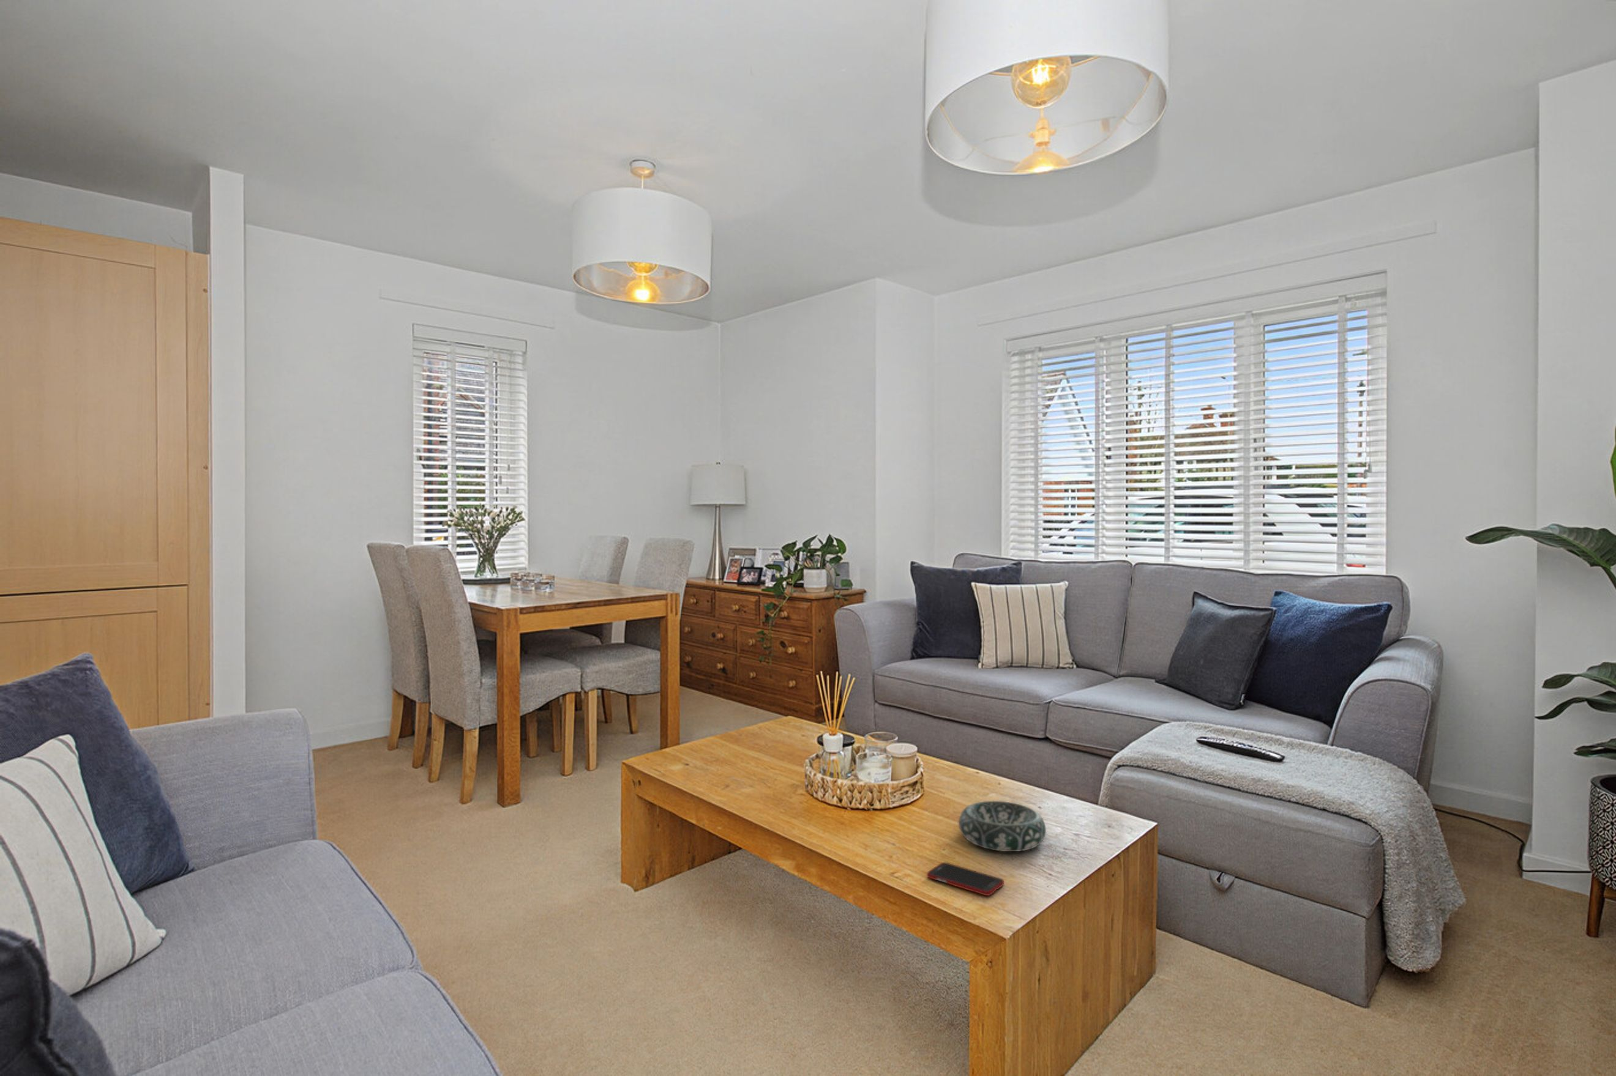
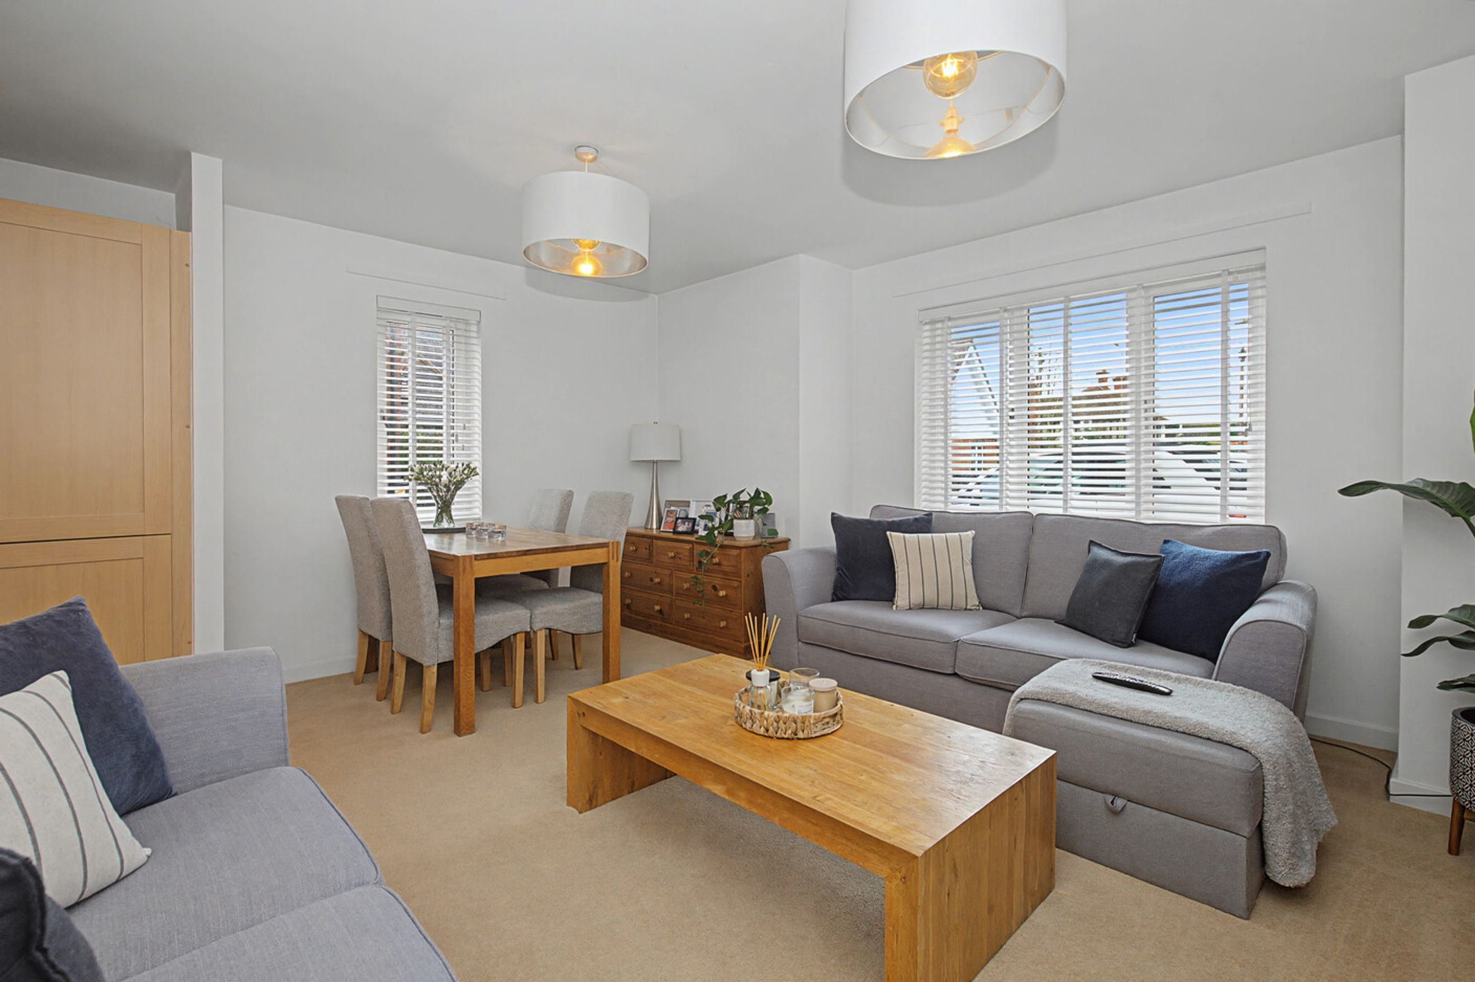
- cell phone [926,862,1004,896]
- decorative bowl [958,800,1046,853]
